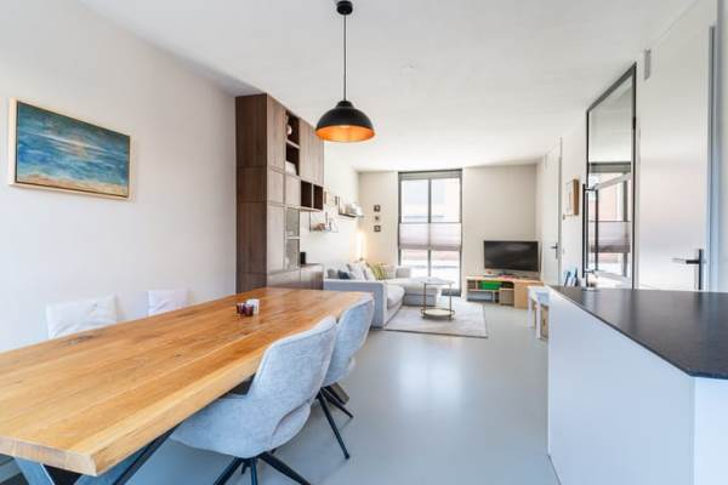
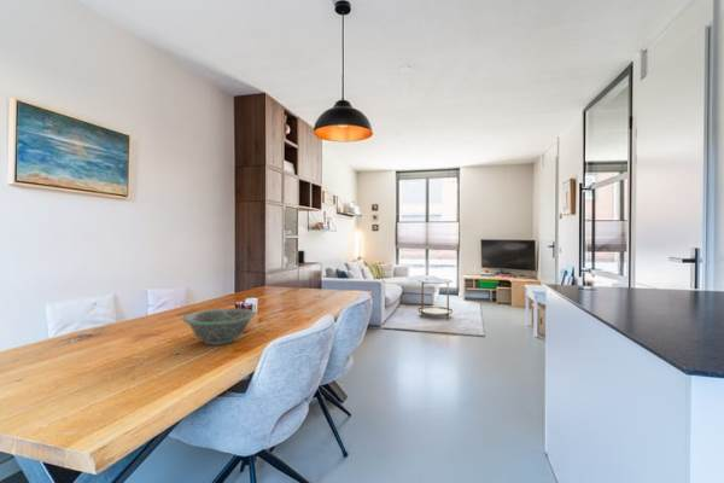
+ decorative bowl [181,307,257,347]
